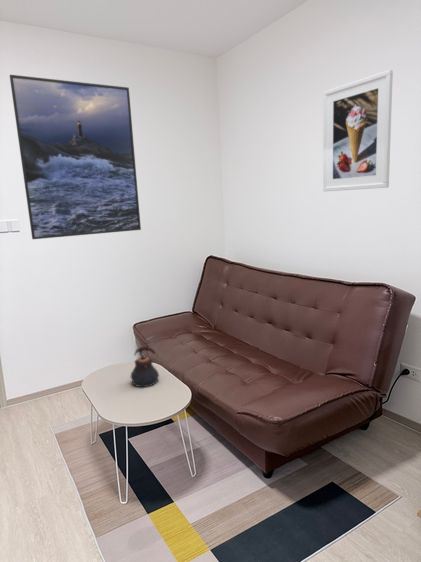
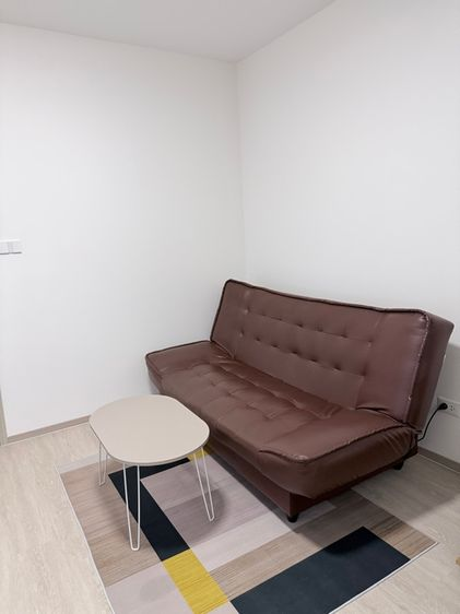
- teapot [130,345,160,388]
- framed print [9,74,142,240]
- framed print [322,69,394,192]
